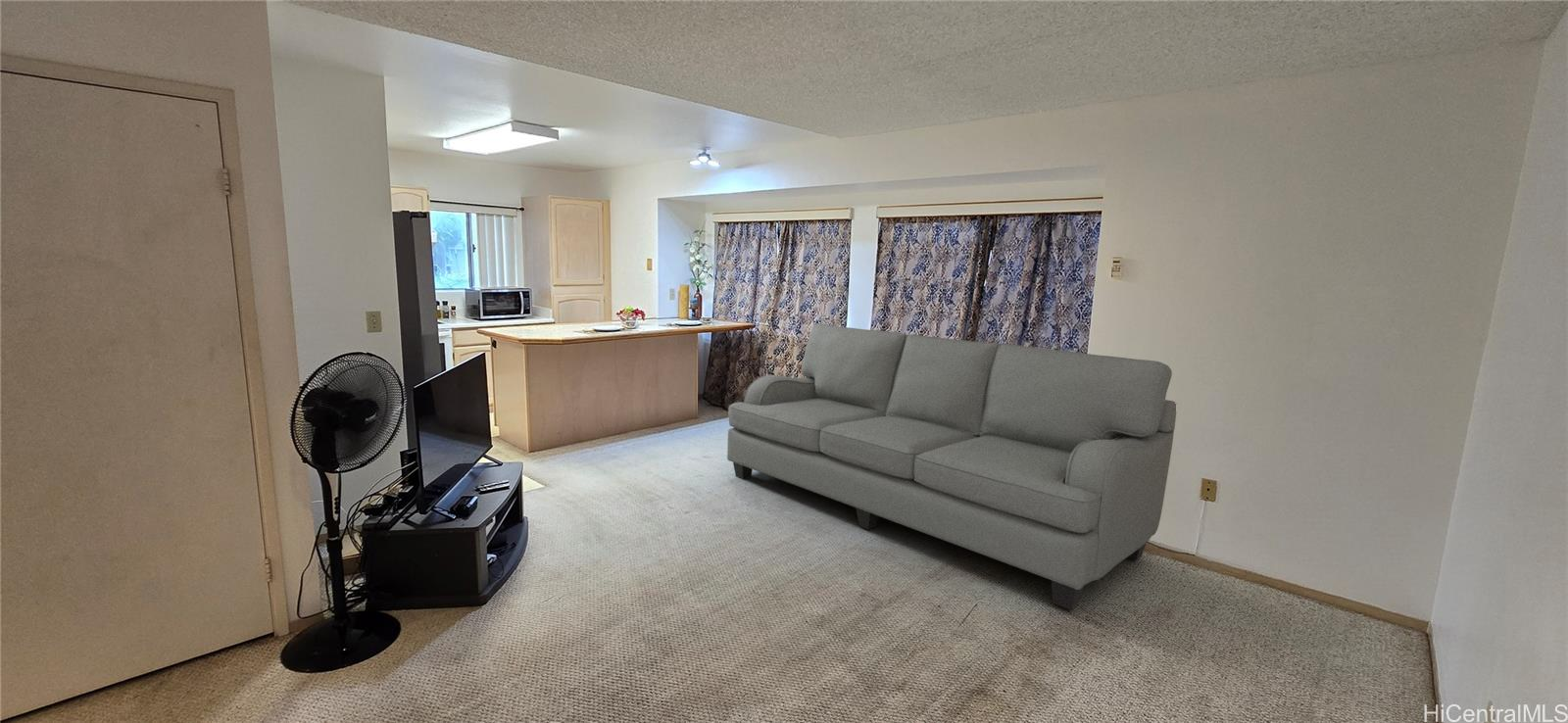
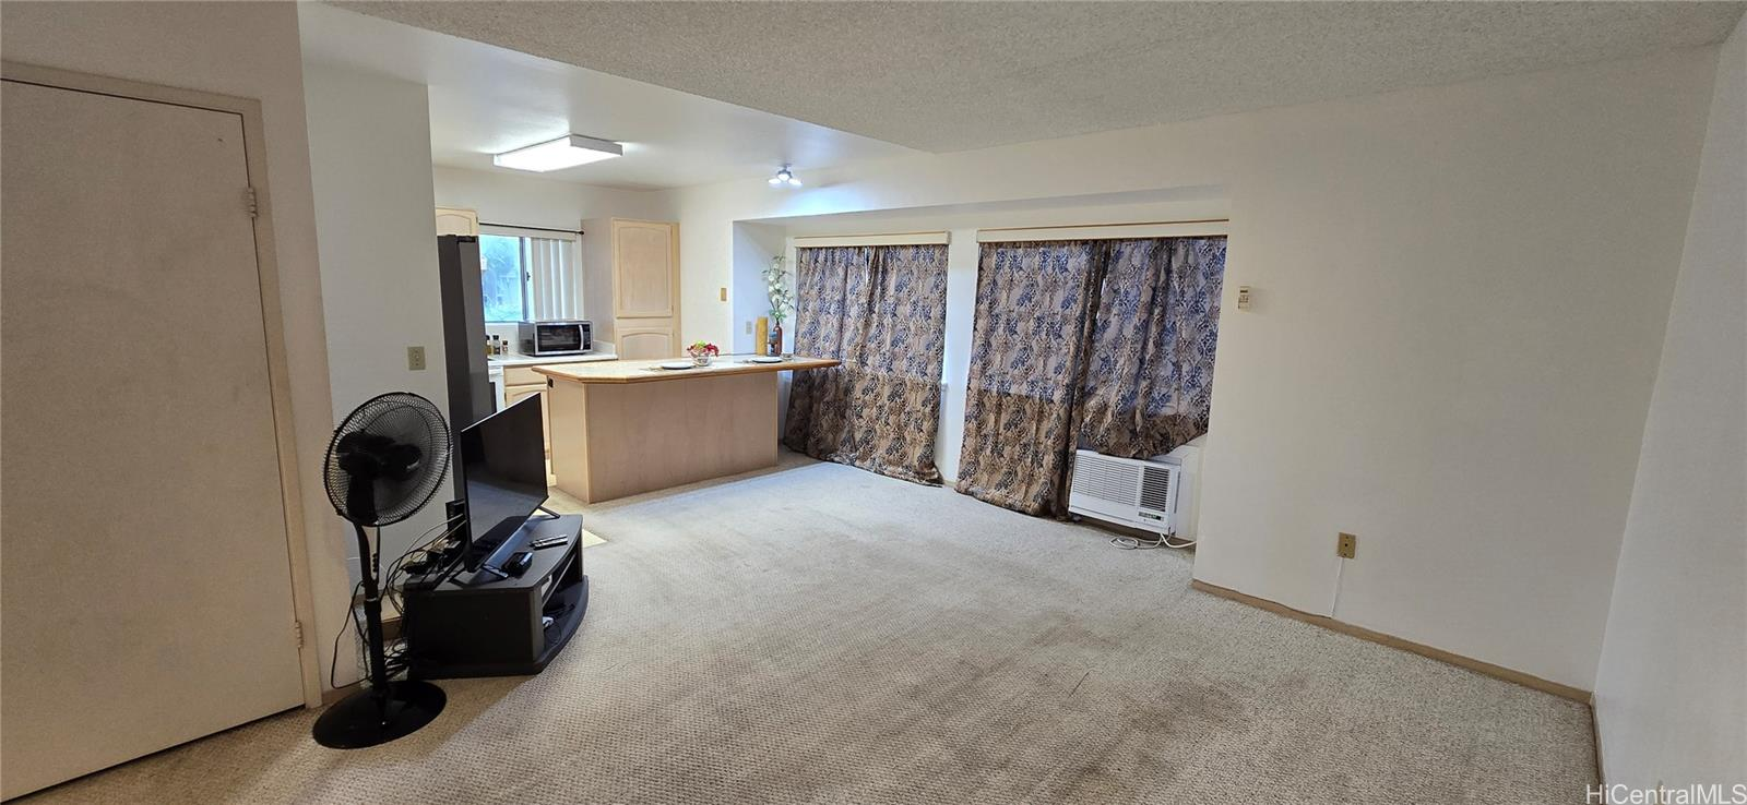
- sofa [726,322,1177,610]
